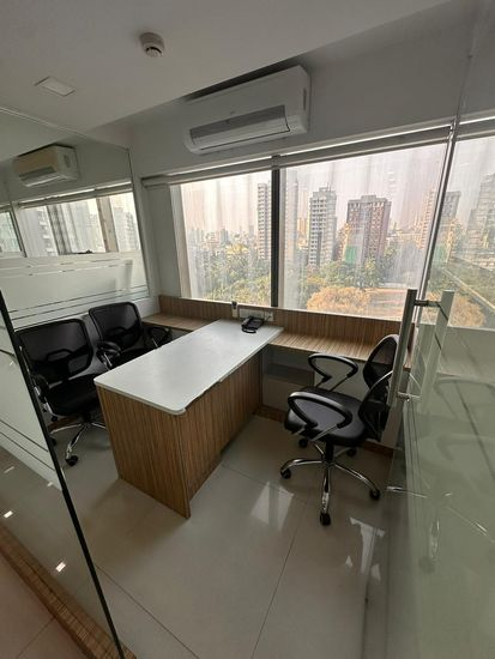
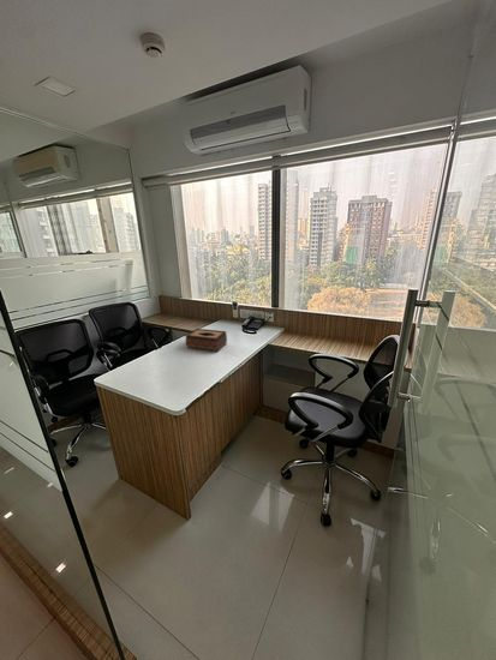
+ tissue box [185,328,228,353]
